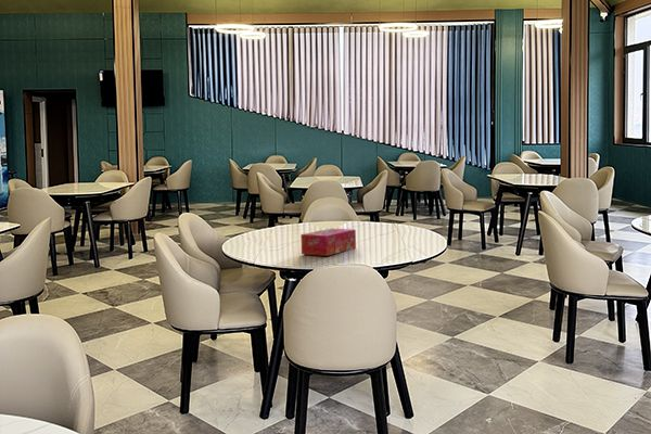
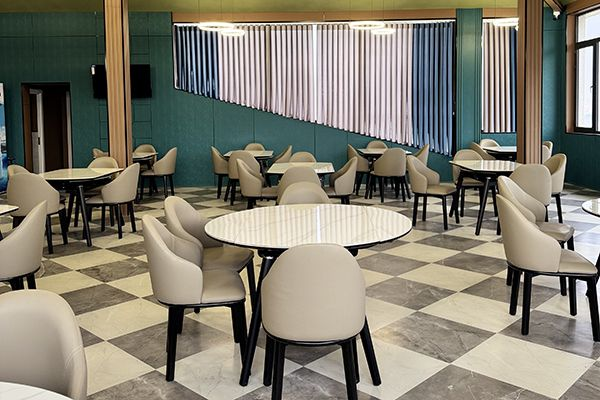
- tissue box [299,227,357,257]
